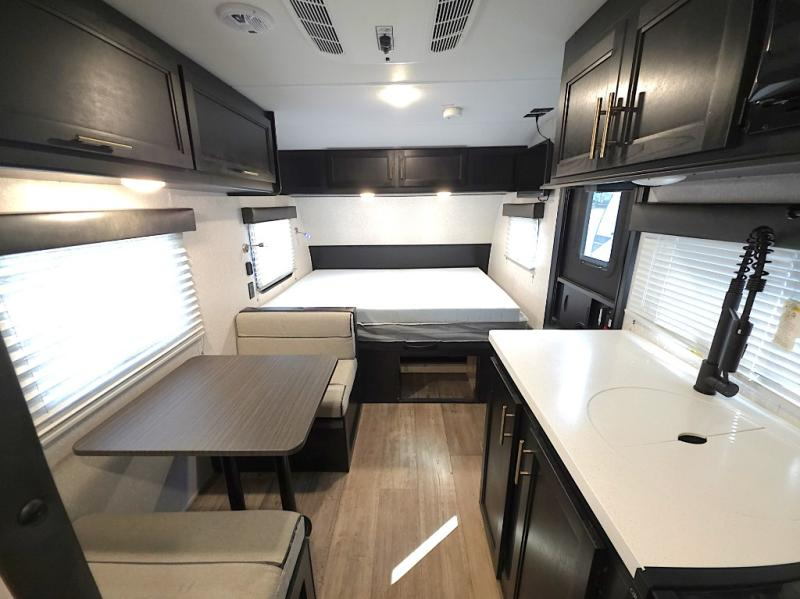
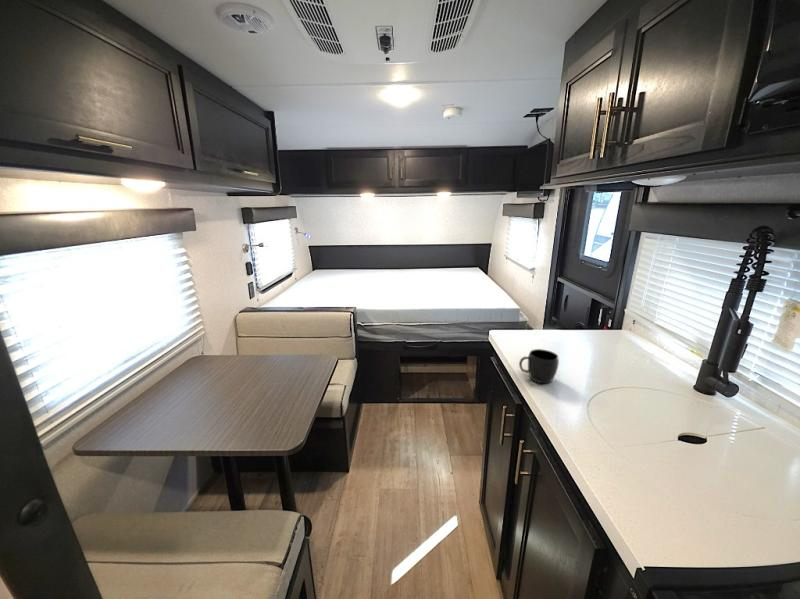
+ mug [518,348,560,384]
